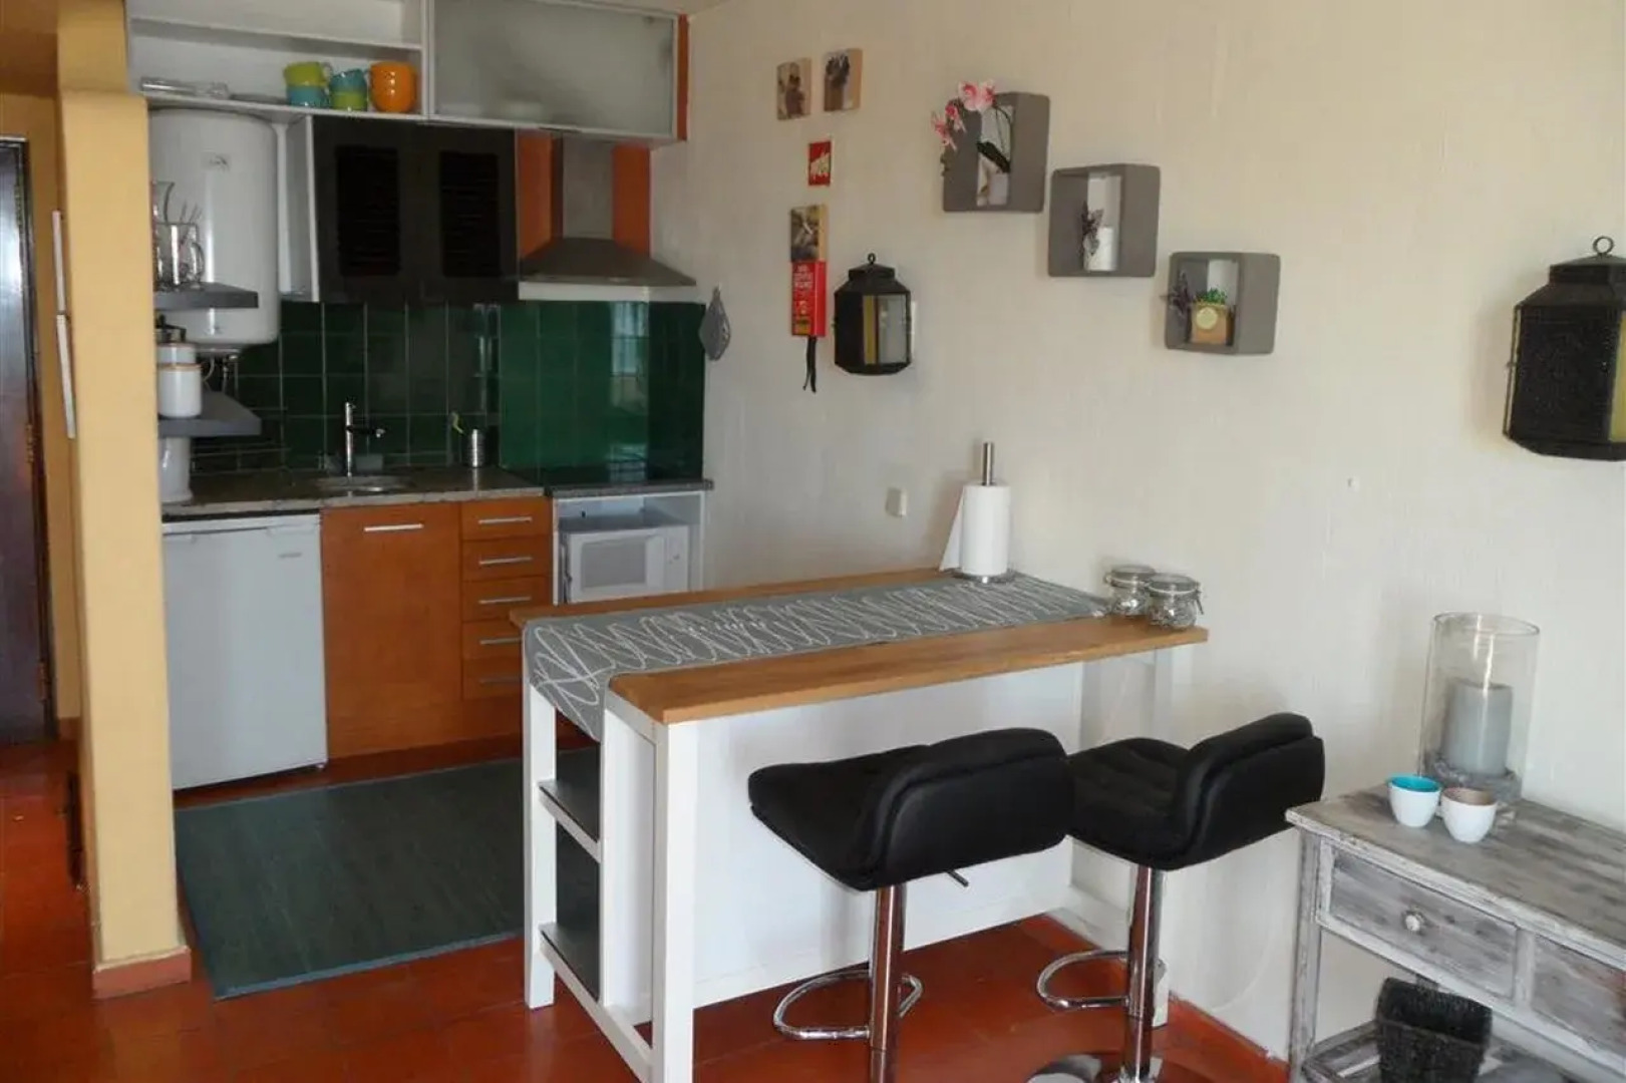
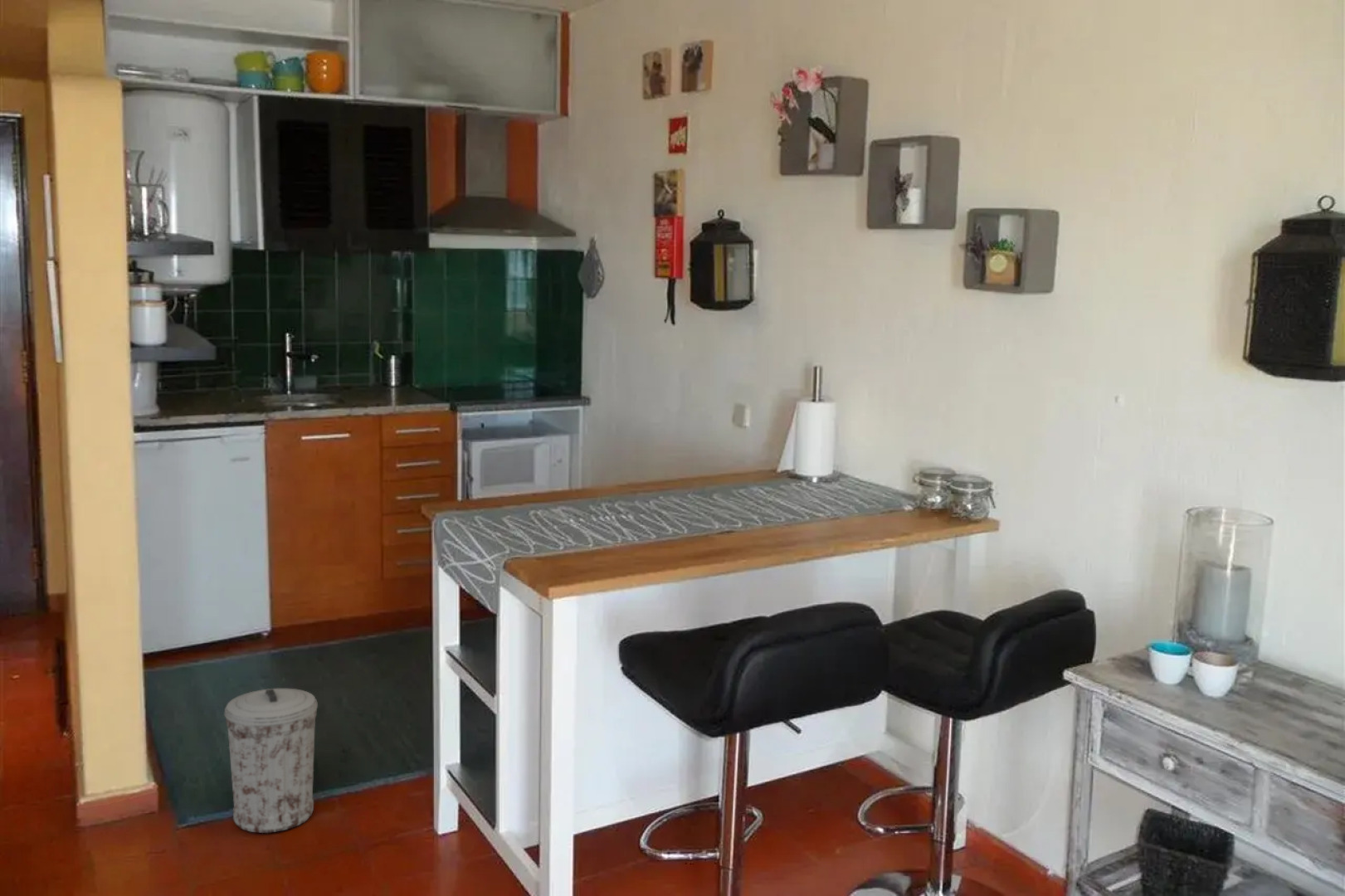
+ trash can [224,688,319,834]
